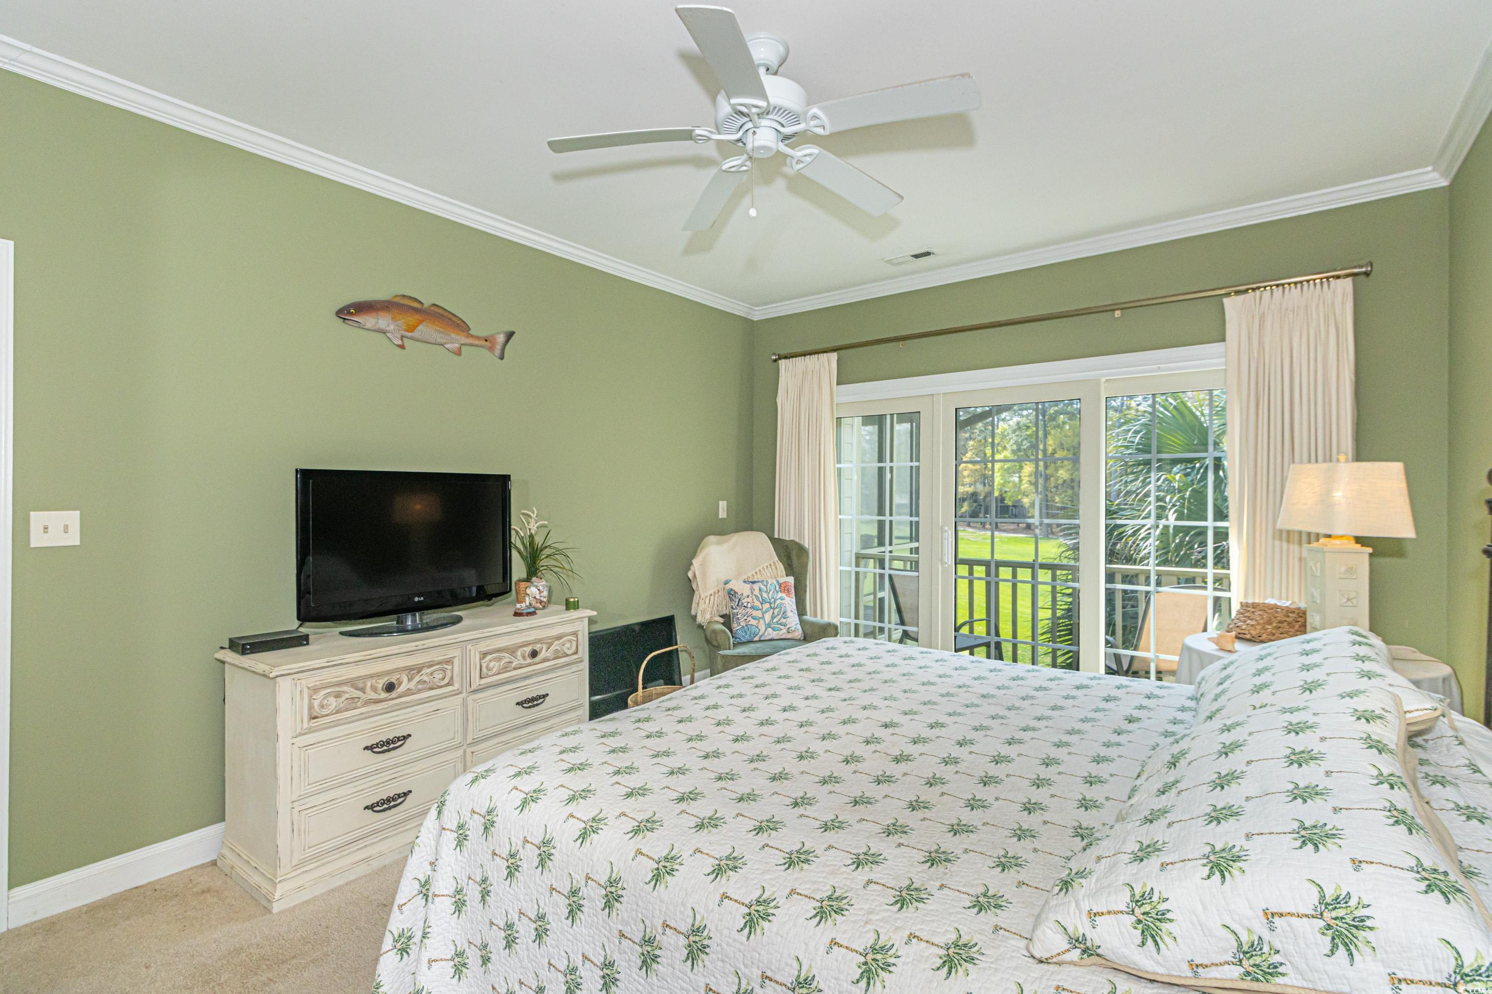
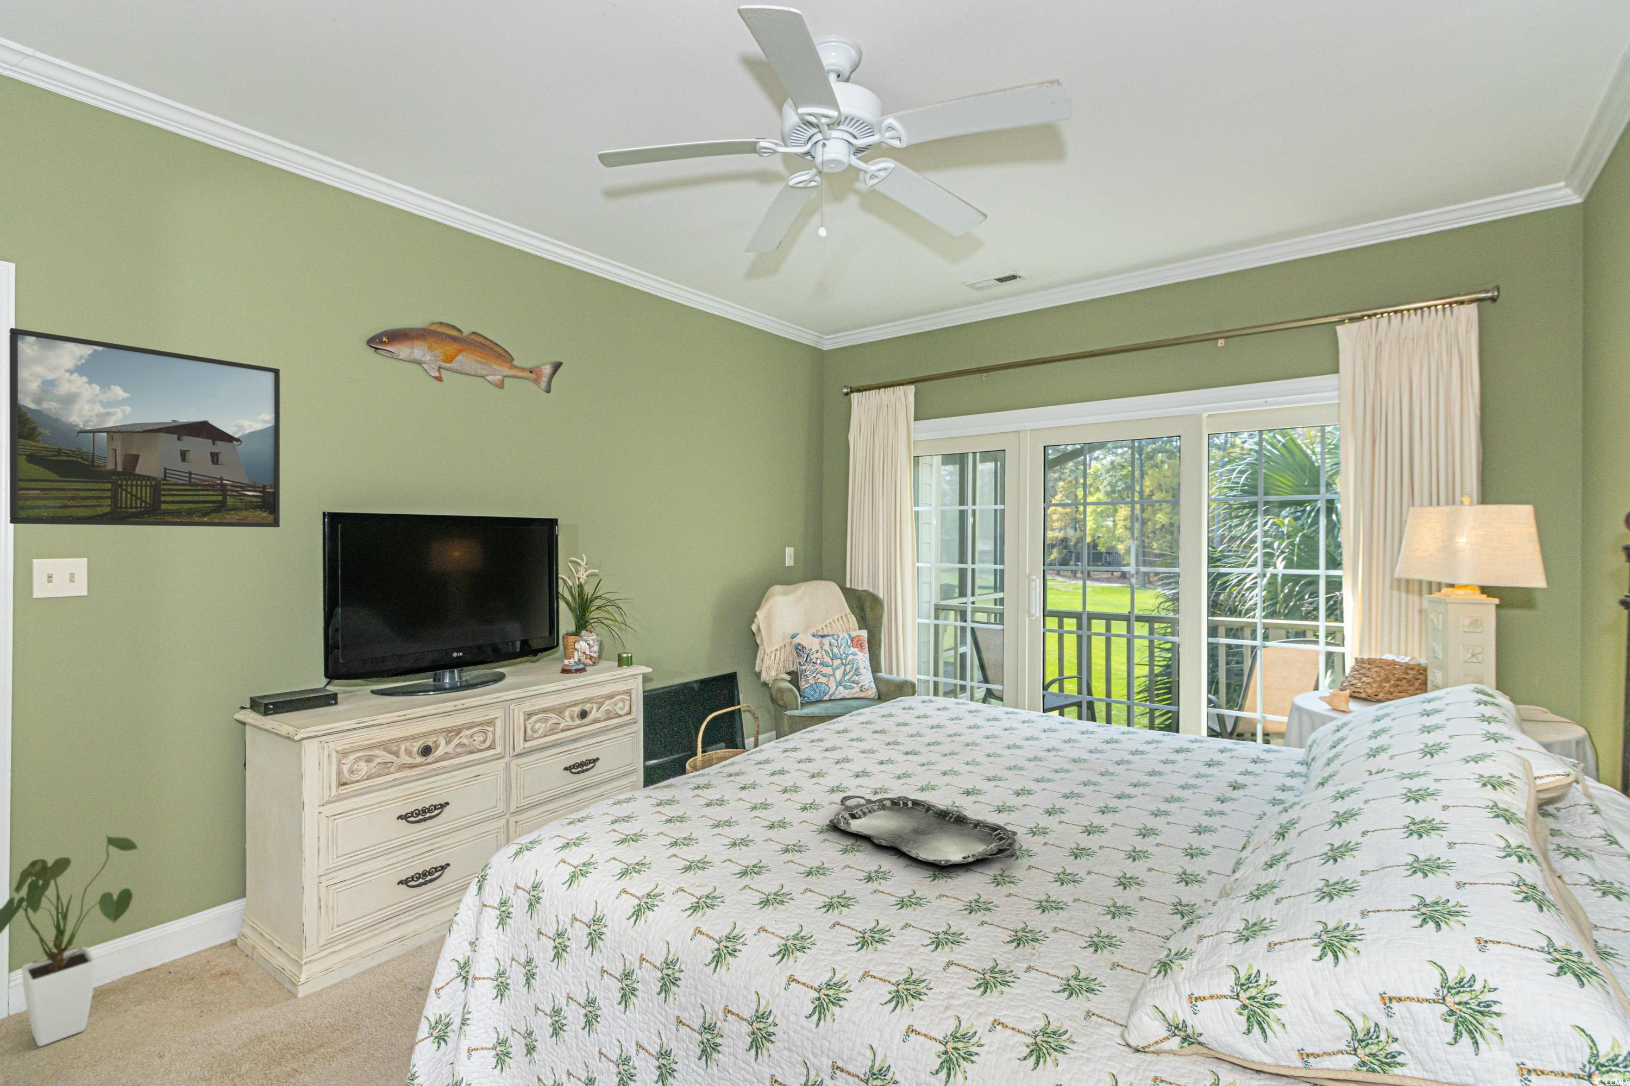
+ serving tray [828,795,1019,867]
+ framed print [8,327,280,527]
+ house plant [0,834,141,1047]
